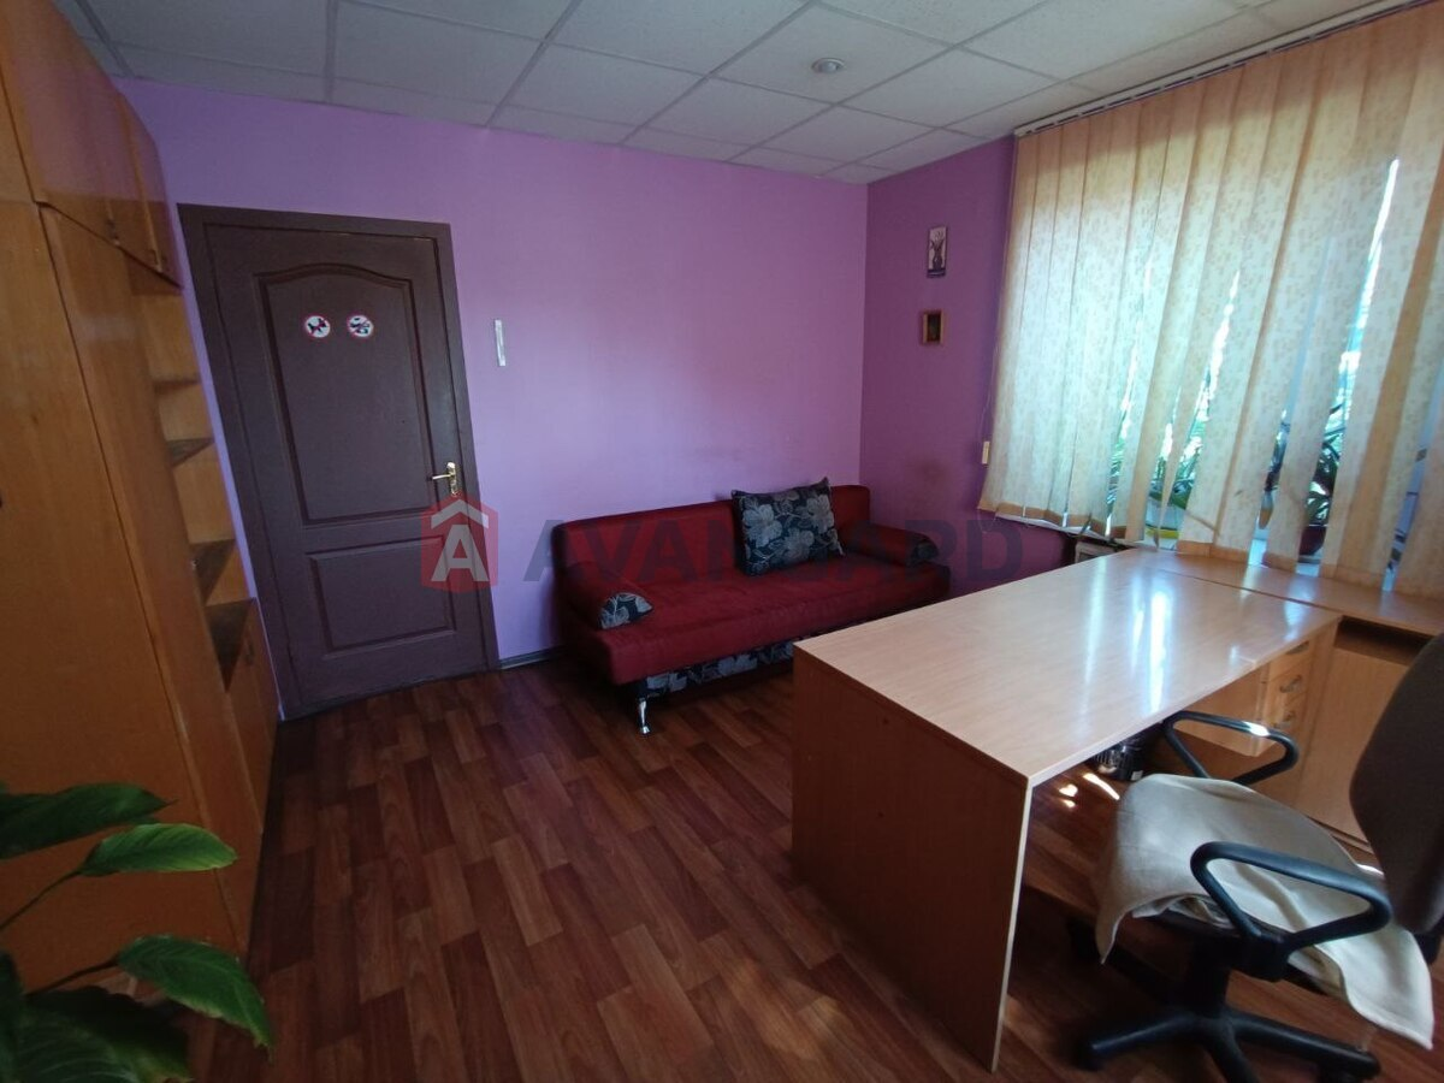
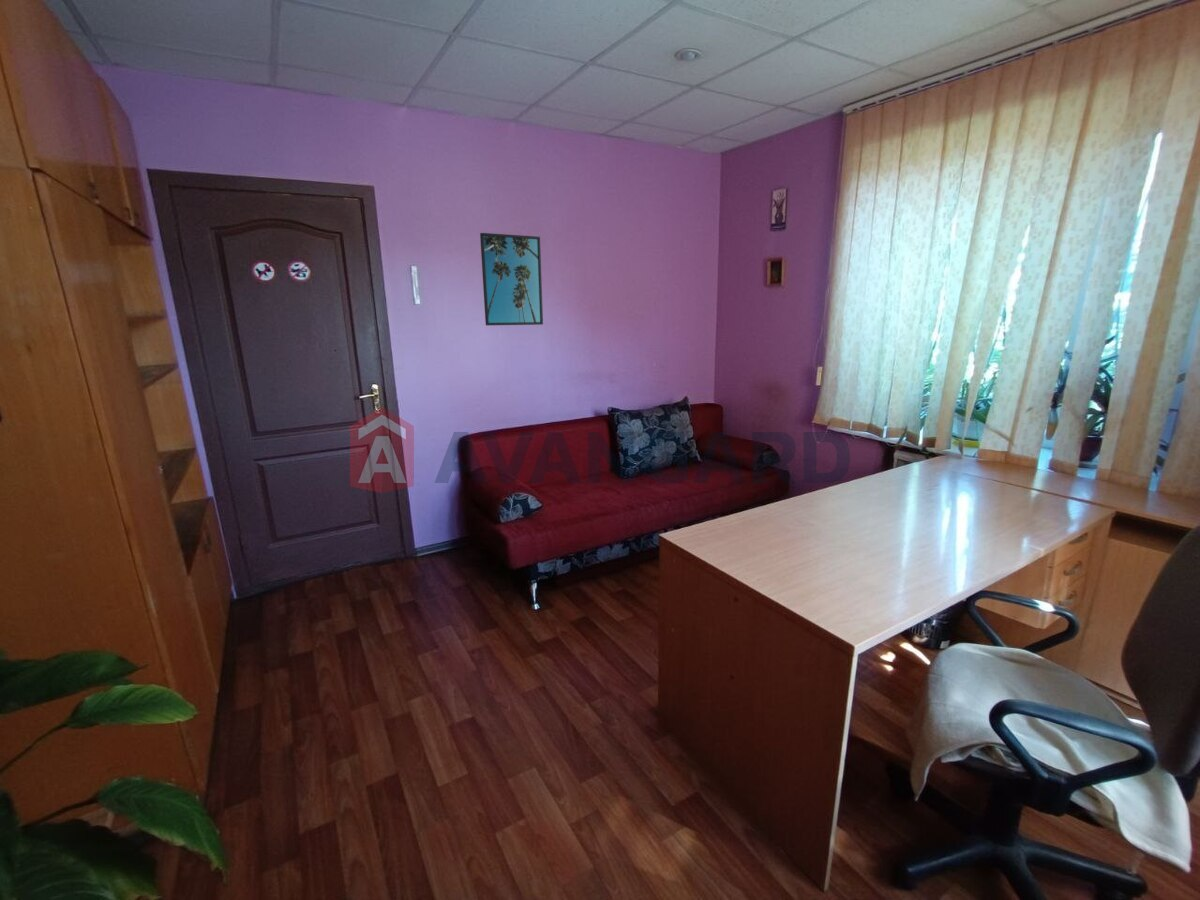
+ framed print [479,232,544,326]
